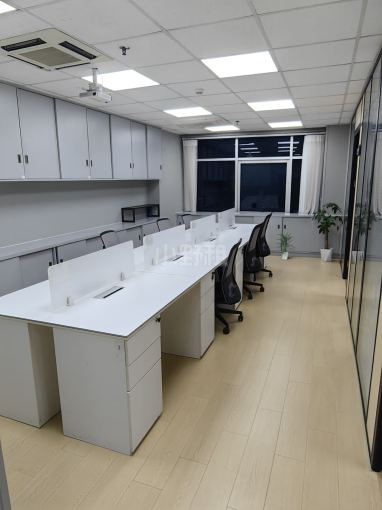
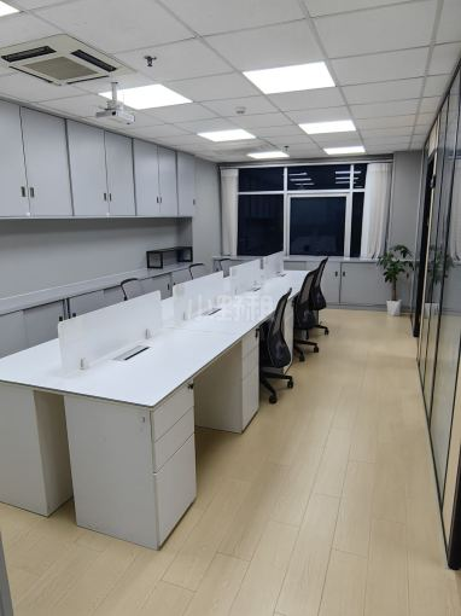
- indoor plant [274,230,297,261]
